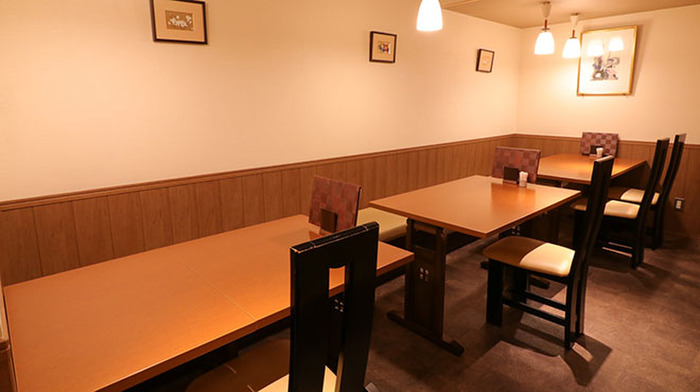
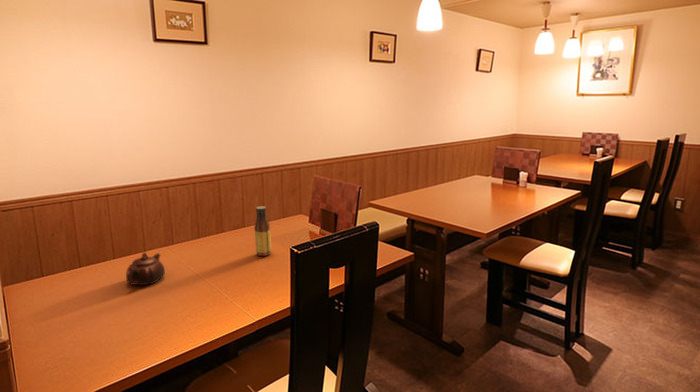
+ teapot [125,251,166,286]
+ sauce bottle [253,205,272,257]
